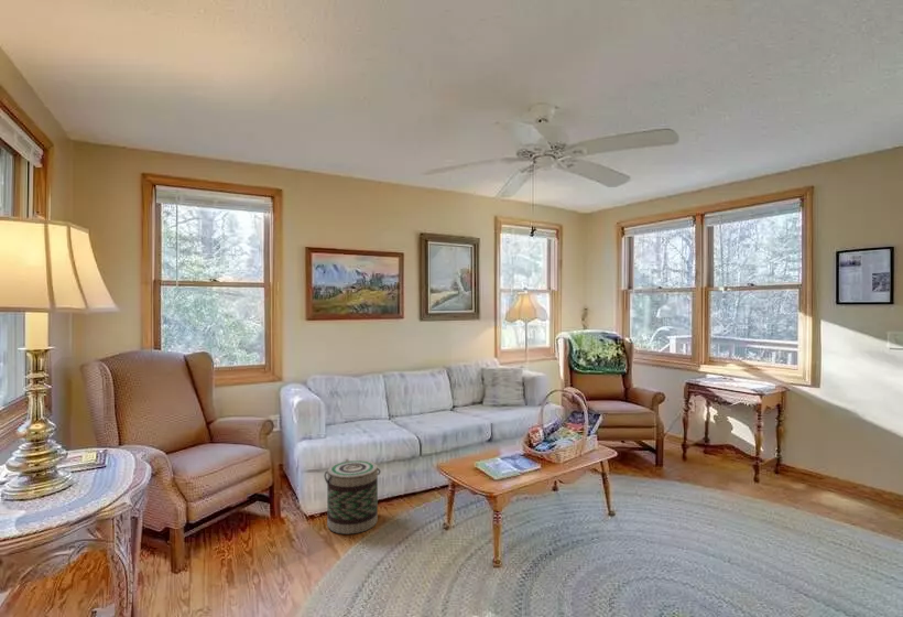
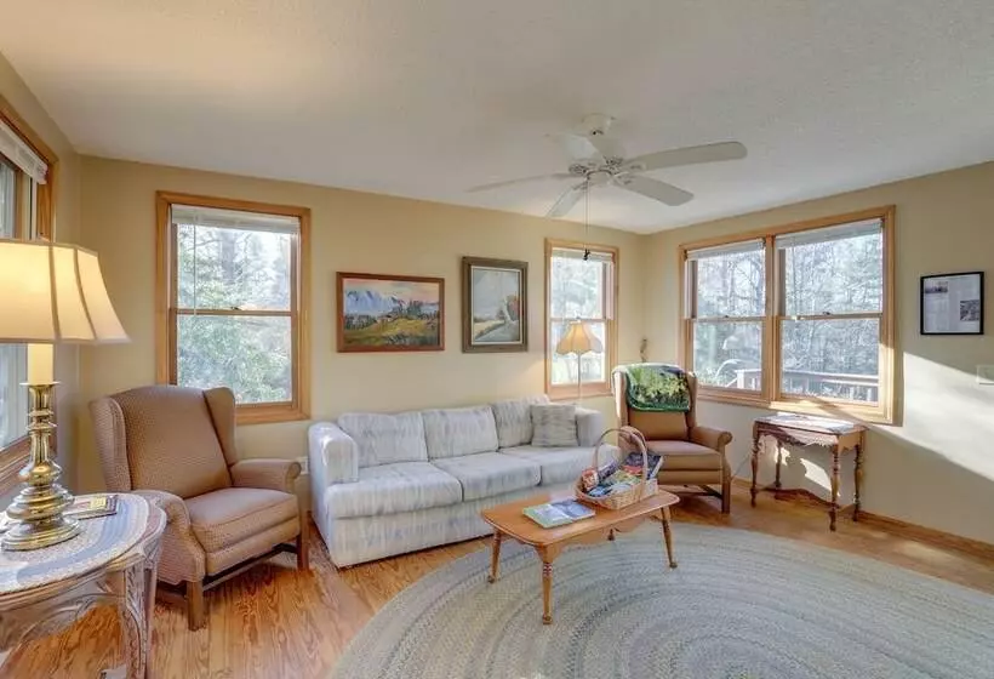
- basket [324,458,382,535]
